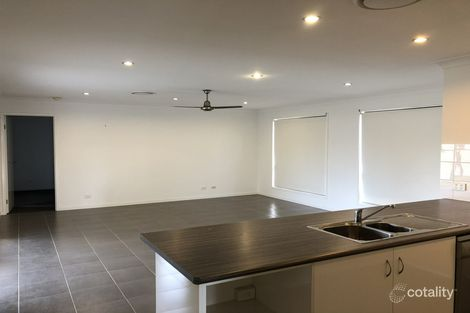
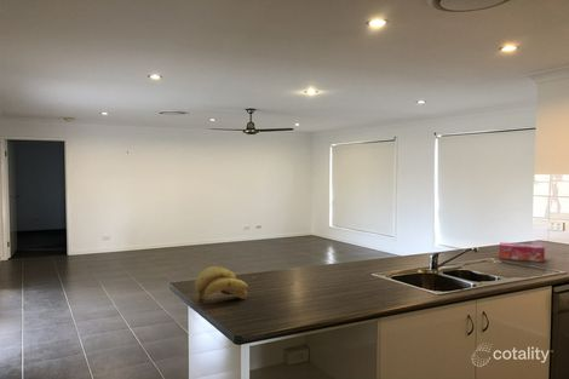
+ tissue box [498,241,546,263]
+ banana bunch [194,265,249,304]
